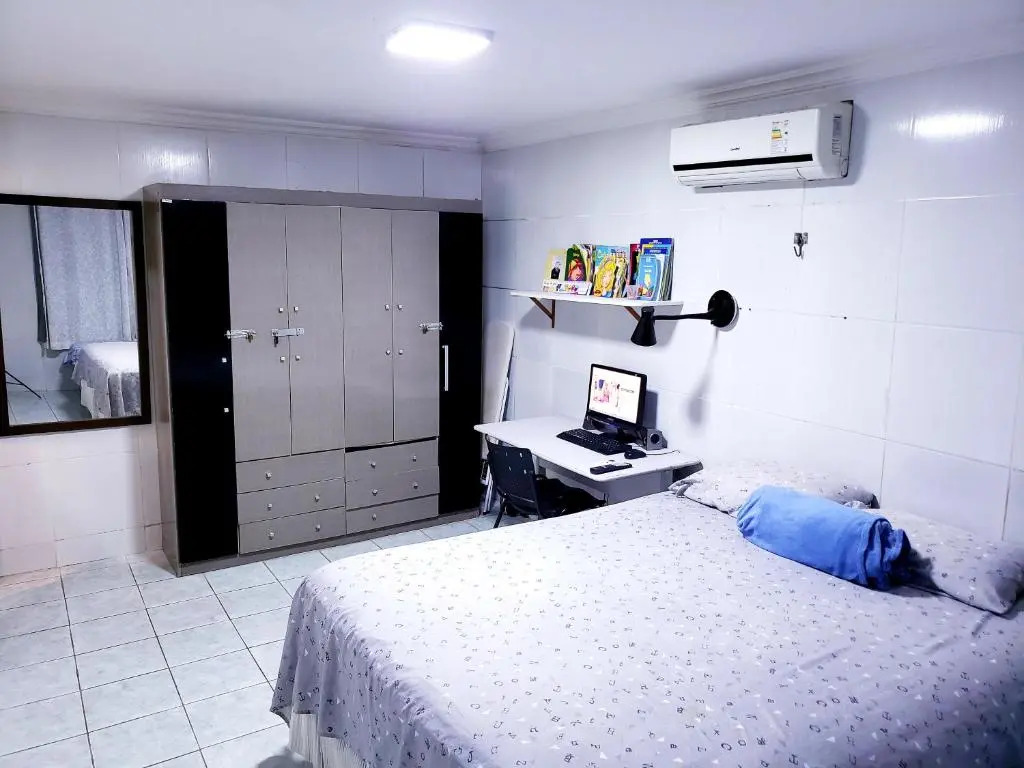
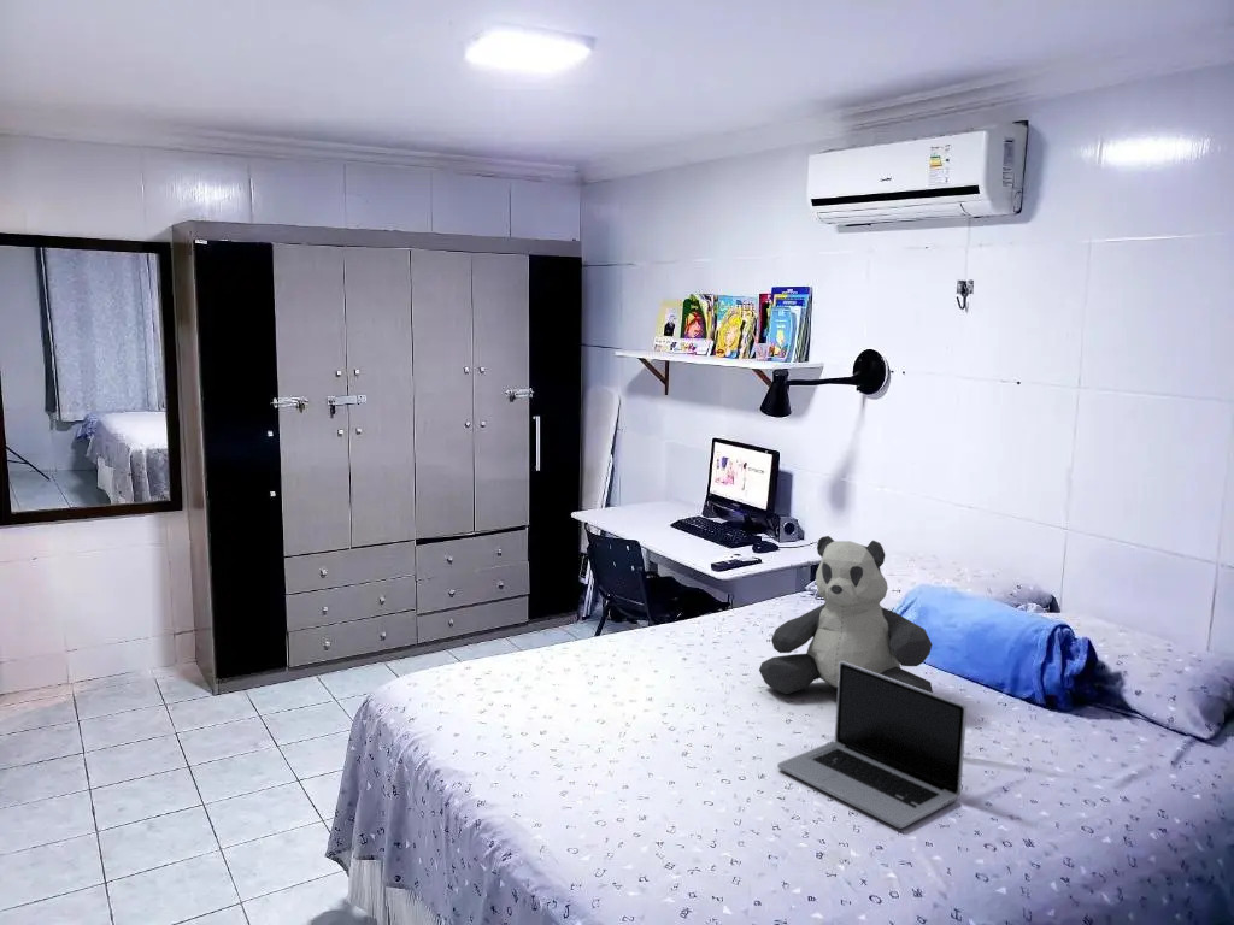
+ teddy bear [758,535,934,695]
+ laptop [776,661,968,830]
